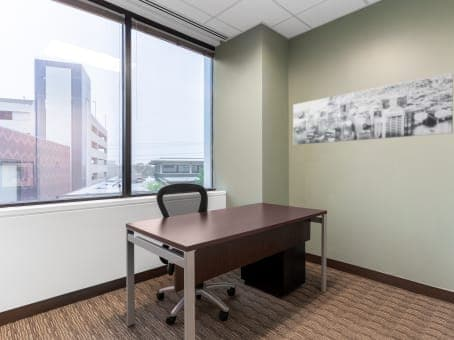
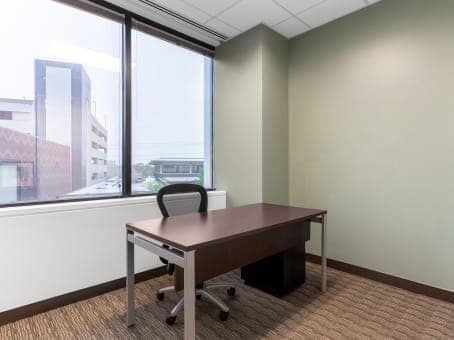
- wall art [292,71,454,146]
